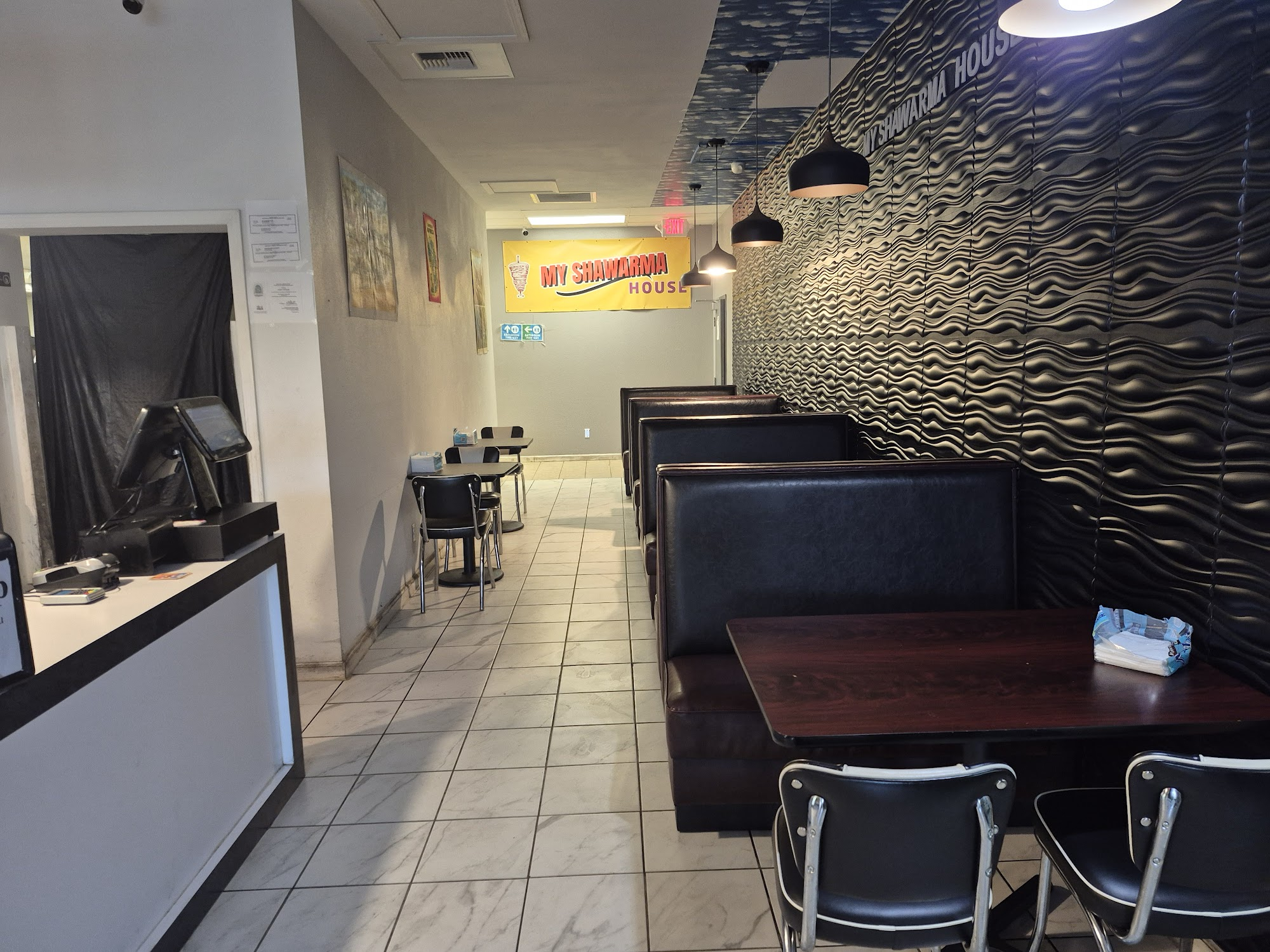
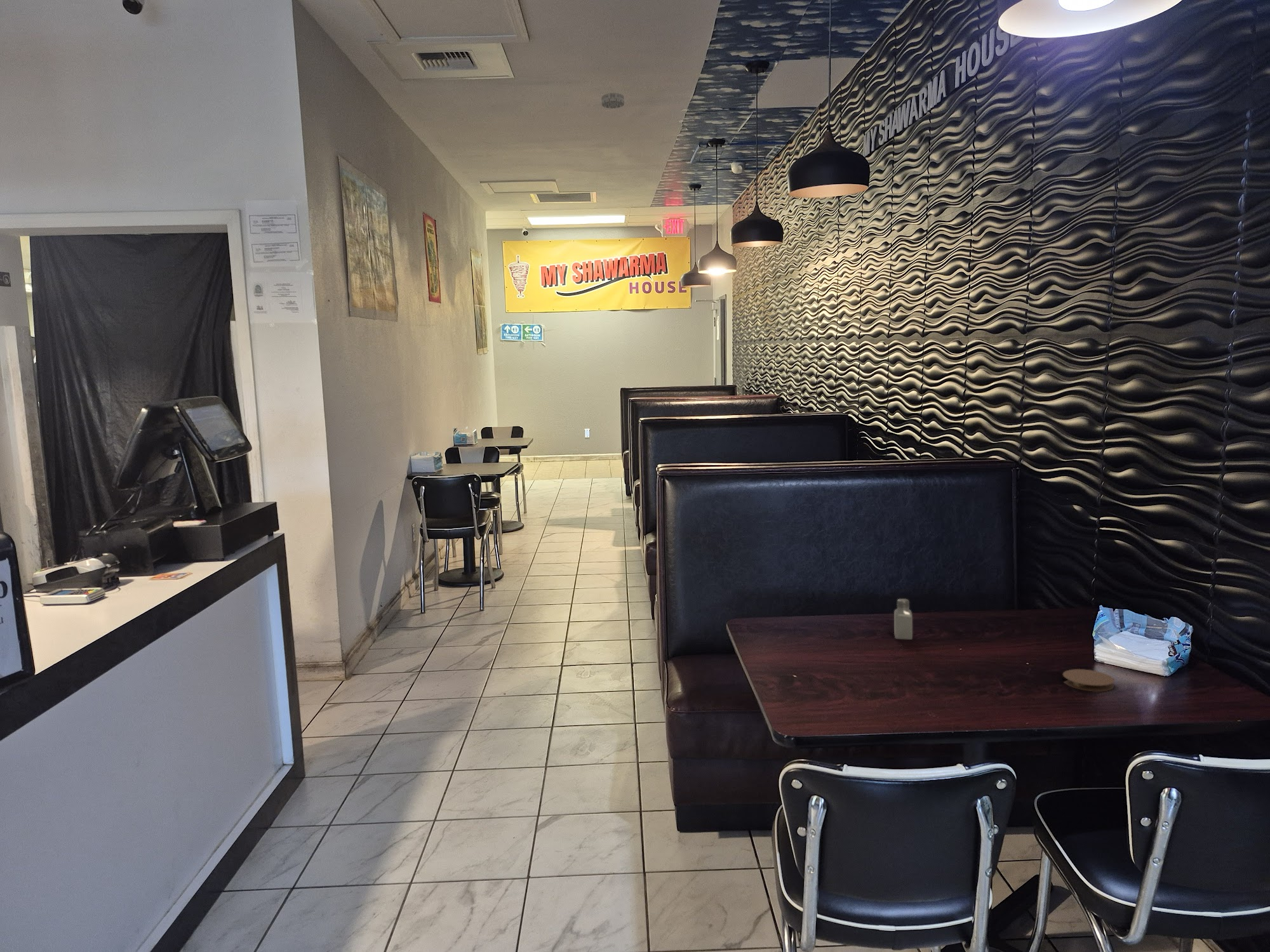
+ saltshaker [893,598,913,640]
+ smoke detector [601,92,625,109]
+ coaster [1062,668,1115,692]
